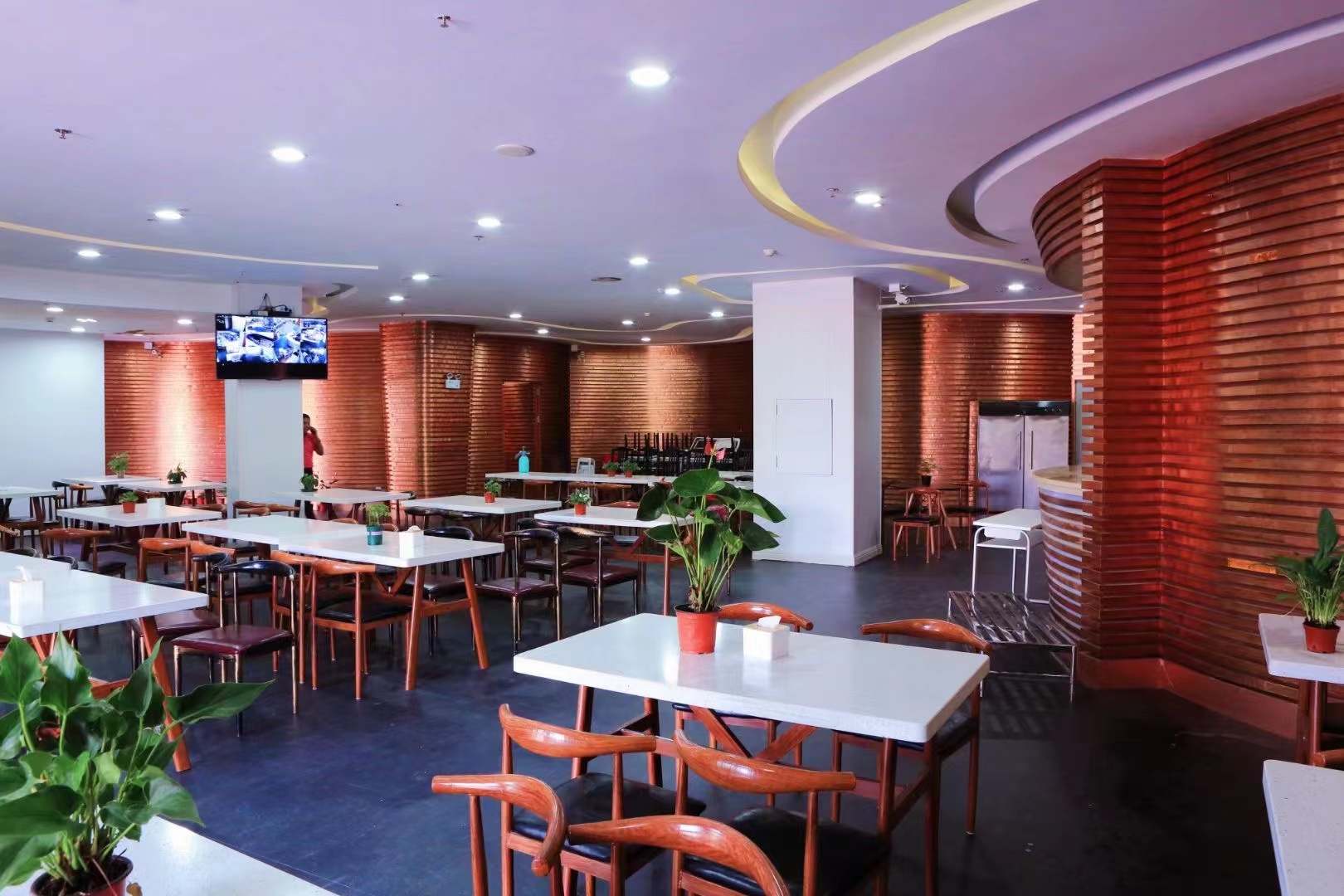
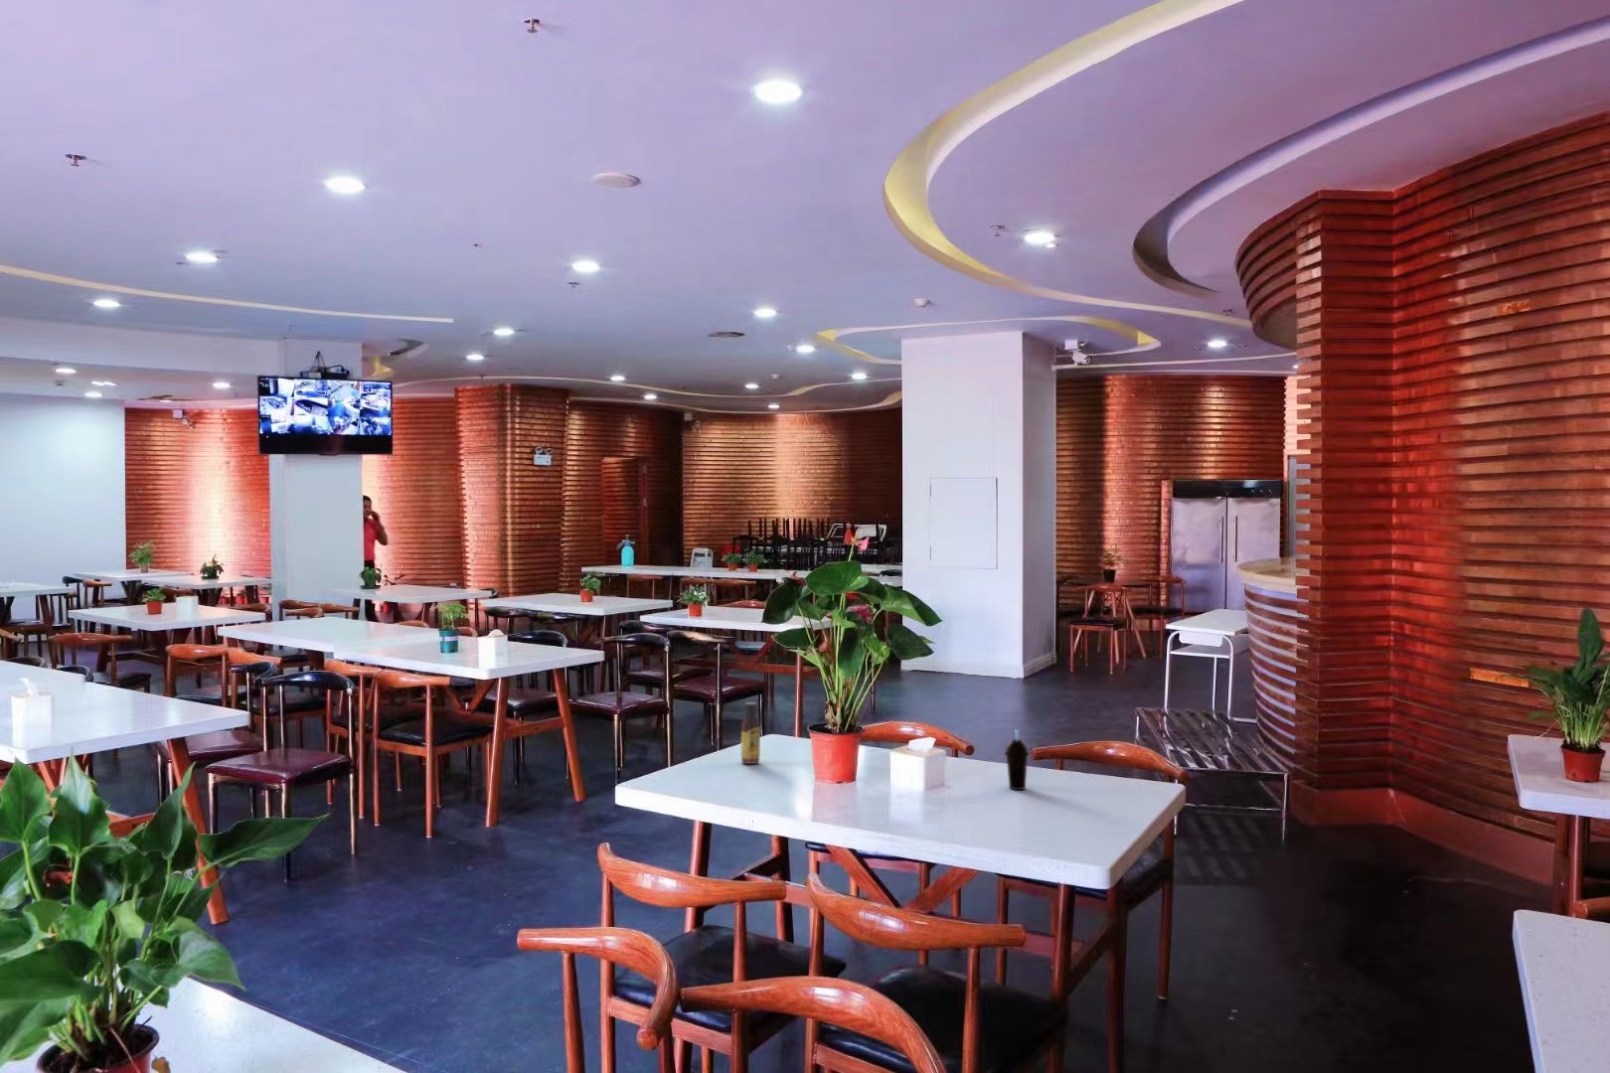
+ cup [1004,728,1030,790]
+ sauce bottle [740,702,761,765]
